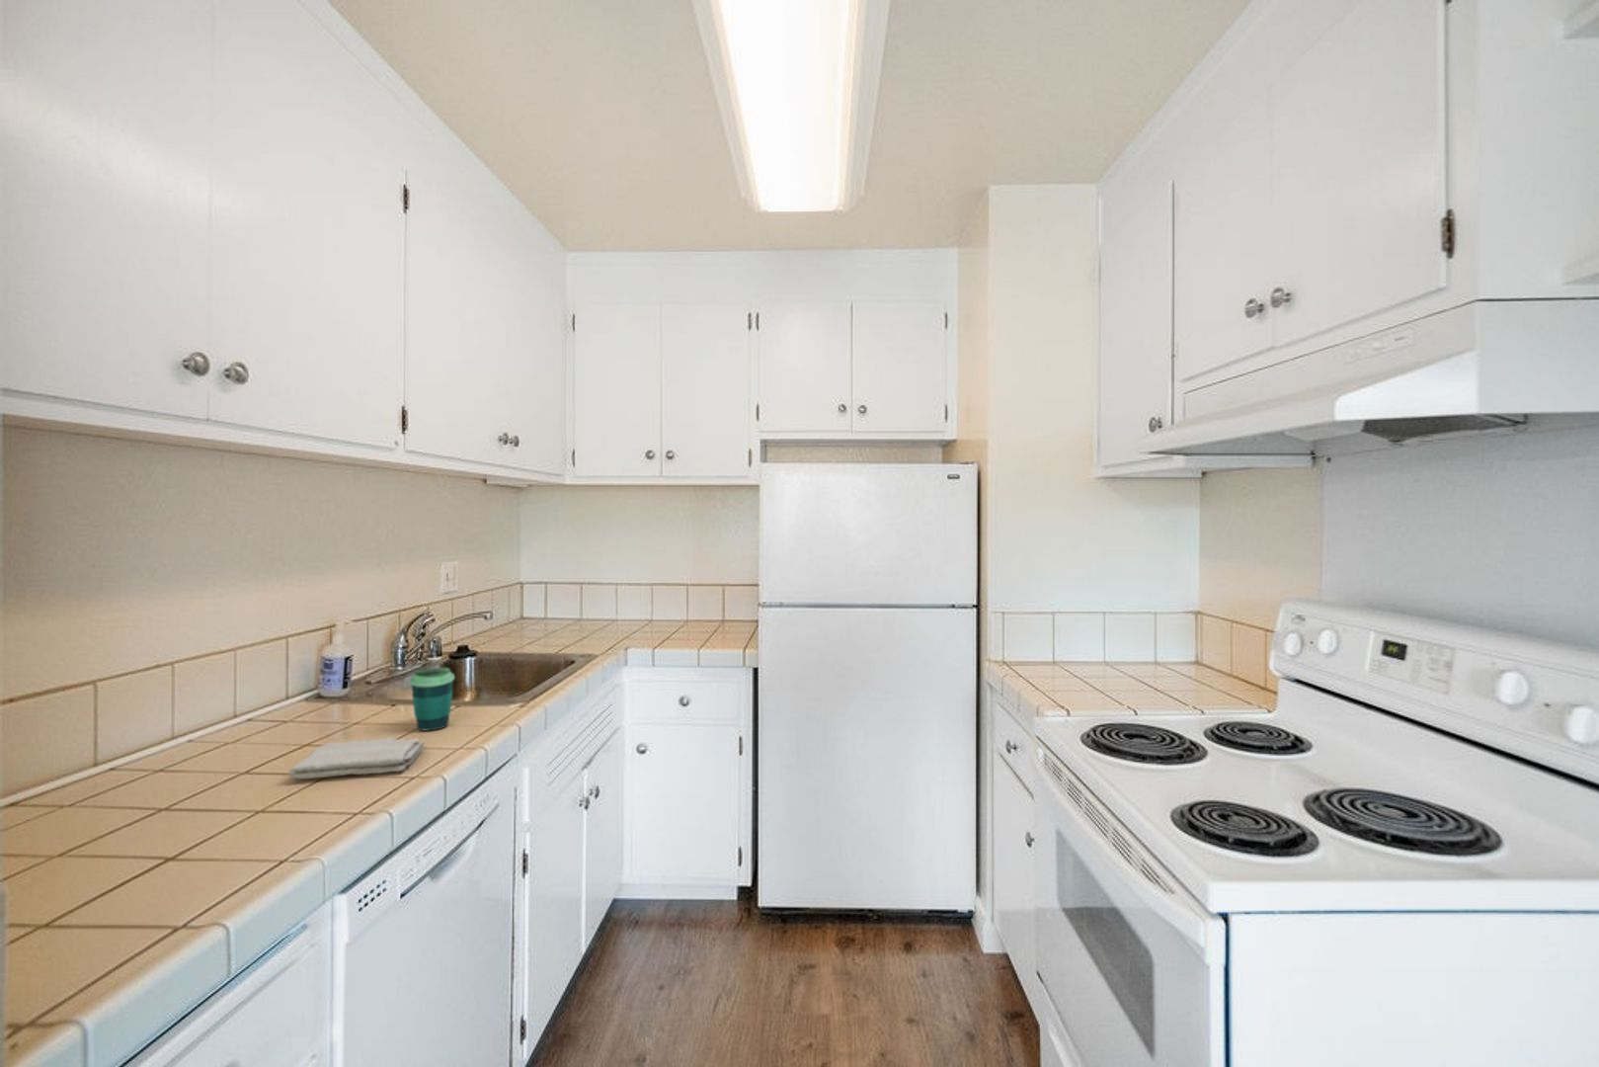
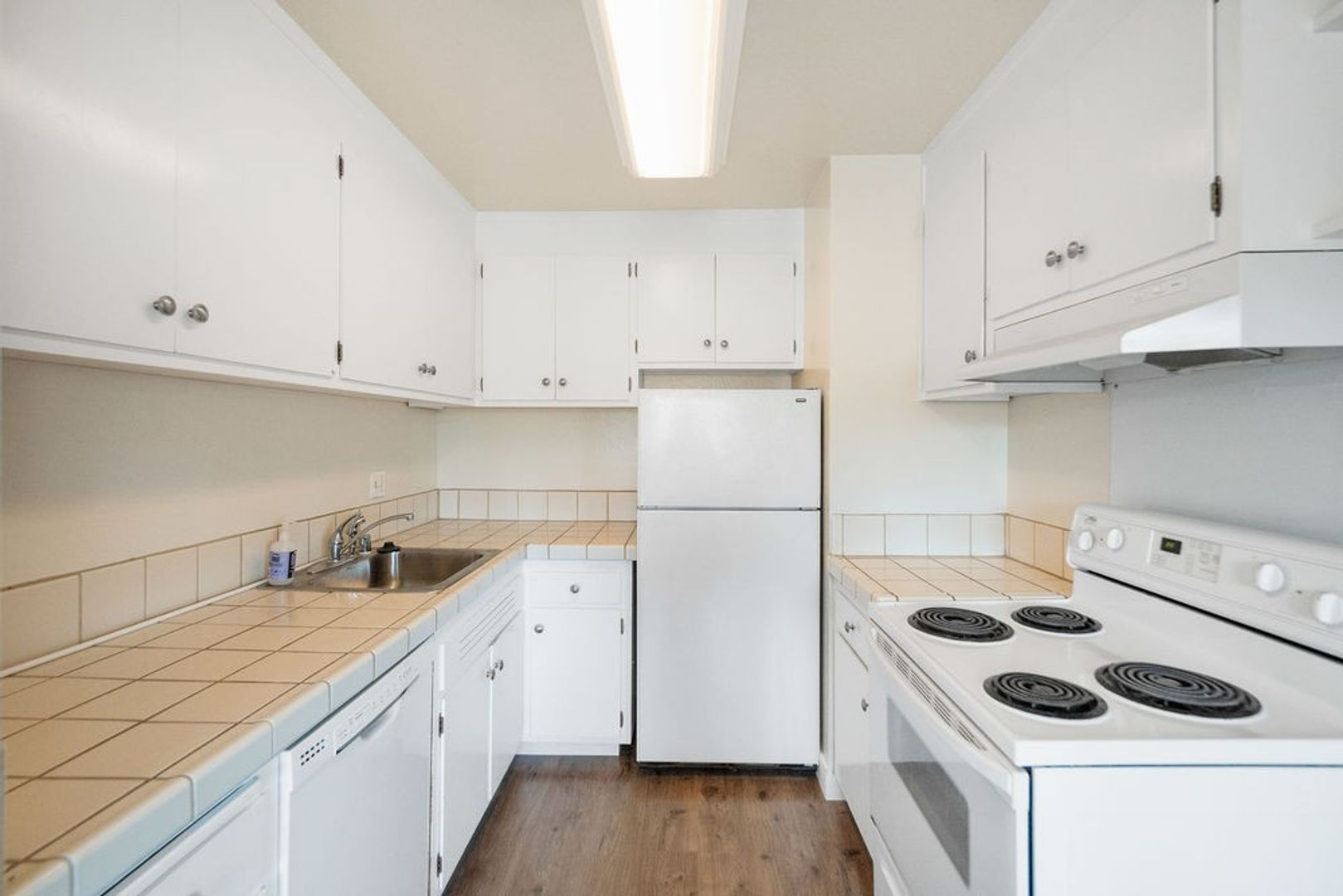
- cup [408,666,455,731]
- washcloth [288,737,425,780]
